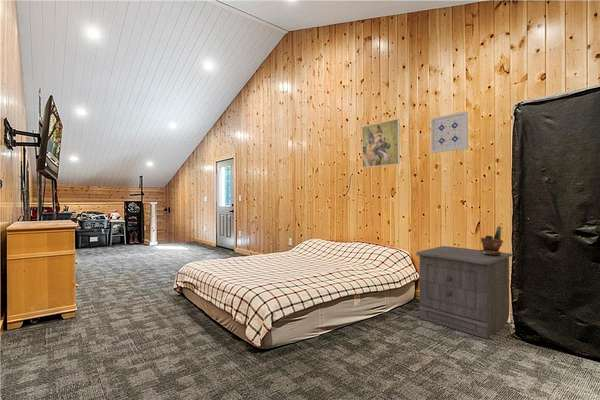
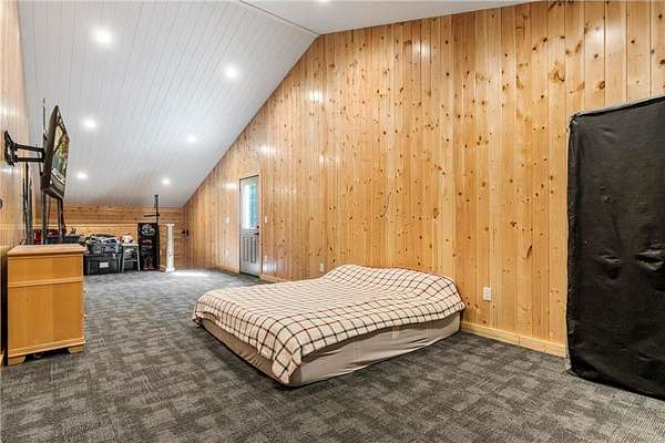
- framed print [361,118,401,168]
- potted plant [480,225,504,255]
- nightstand [415,245,513,340]
- wall art [430,110,469,154]
